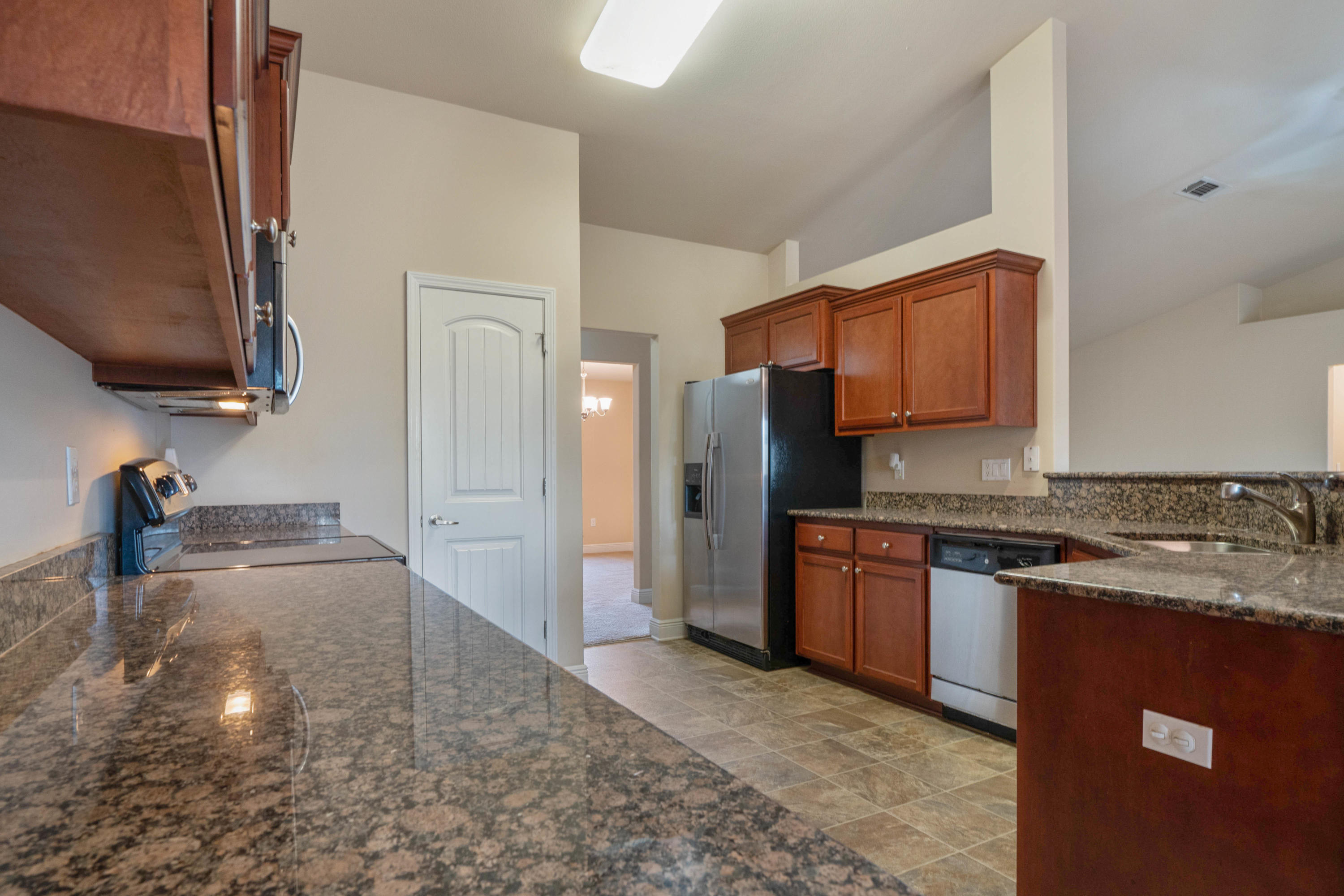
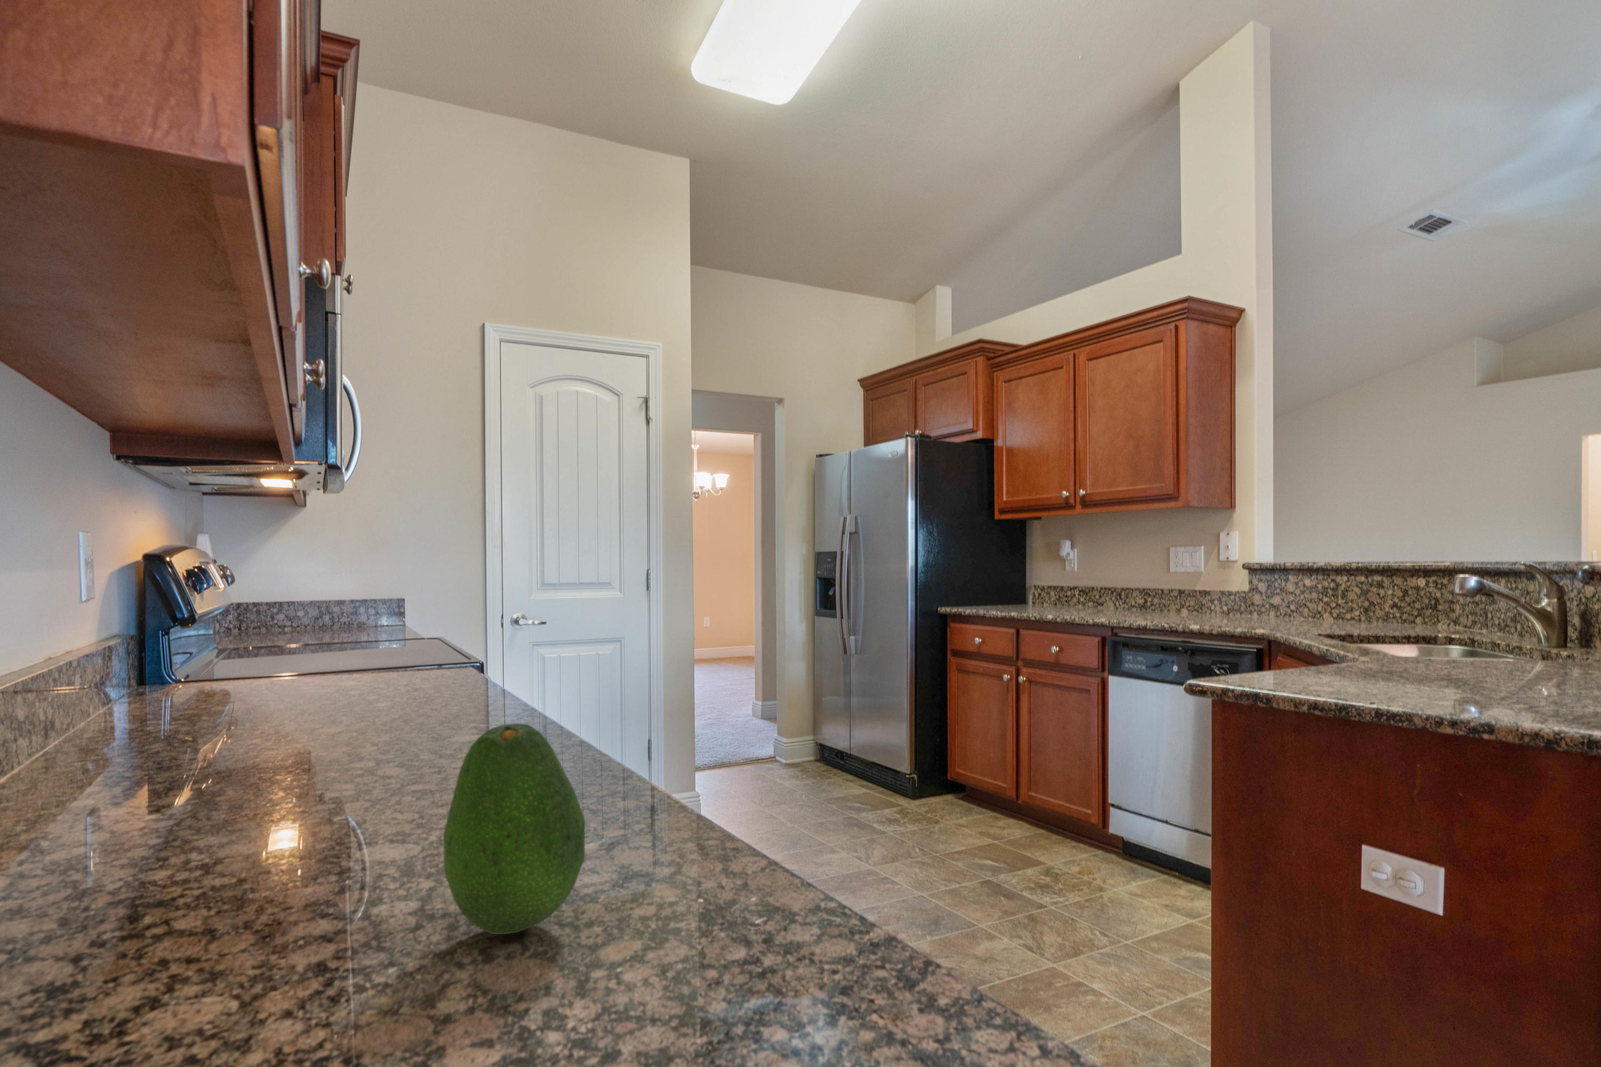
+ fruit [443,723,585,935]
